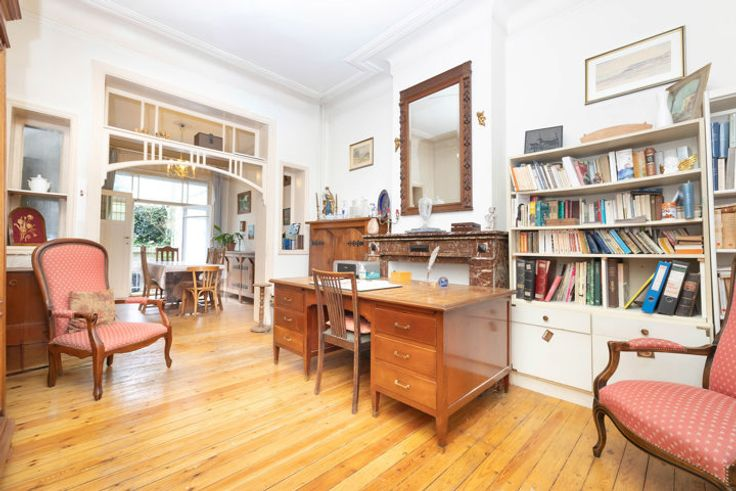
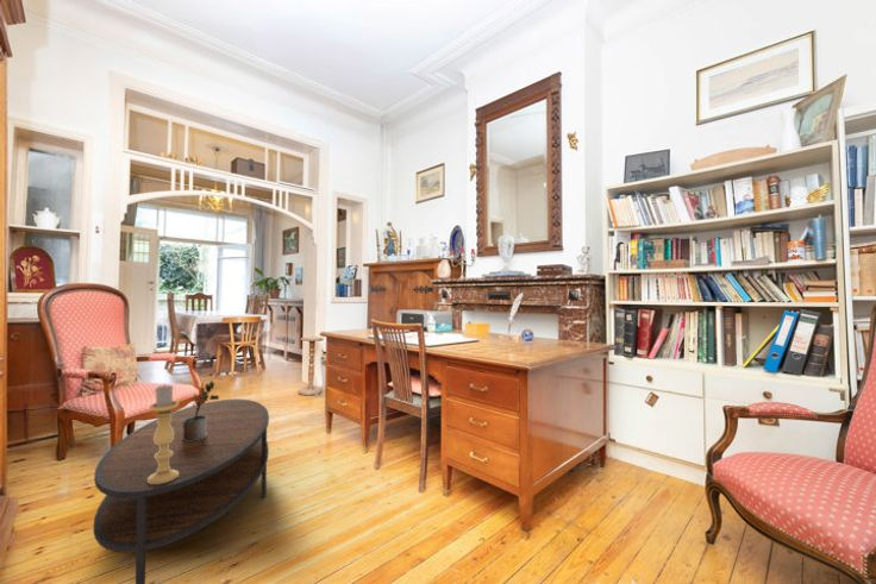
+ candle holder [148,383,180,484]
+ potted plant [182,379,220,441]
+ coffee table [92,398,270,584]
